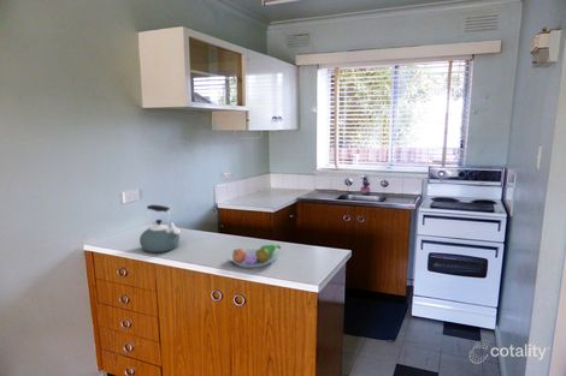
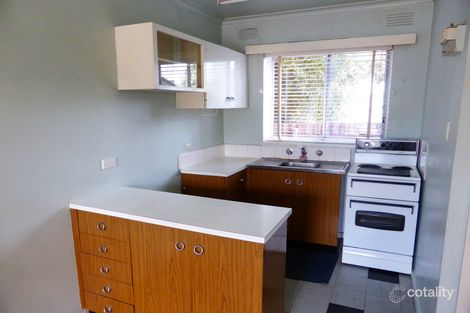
- fruit bowl [228,244,282,269]
- kettle [138,204,182,253]
